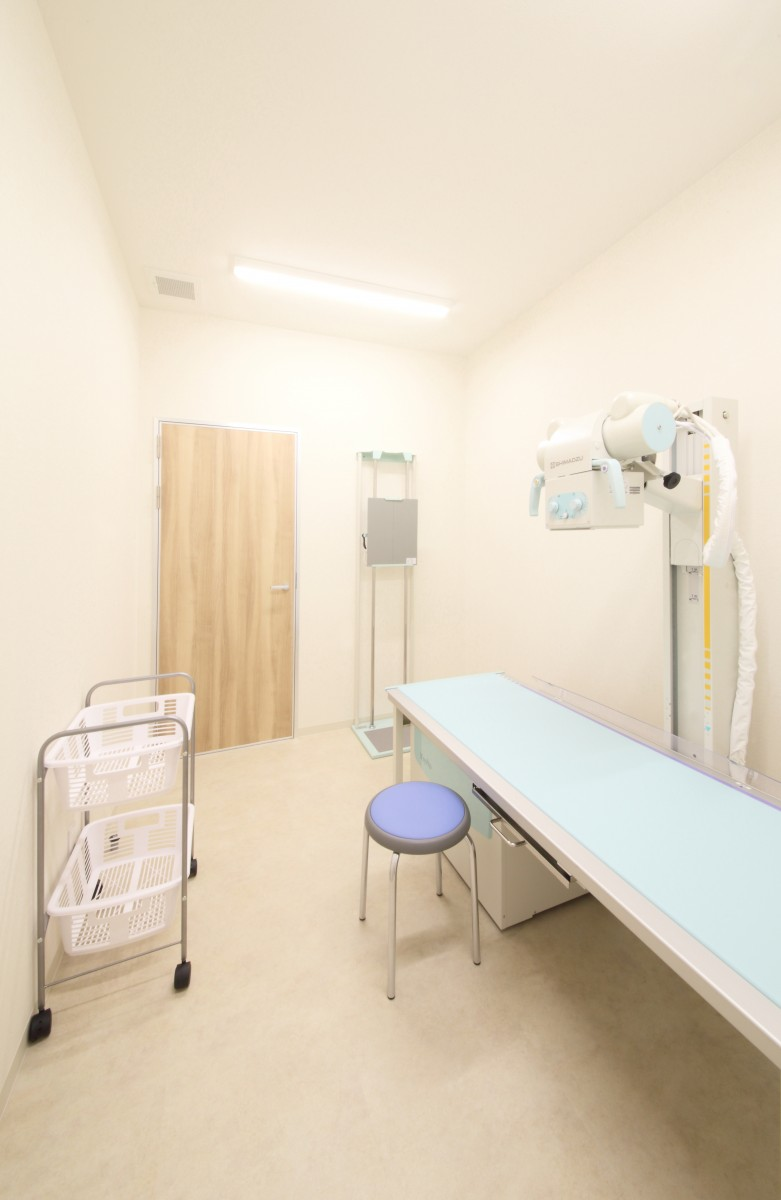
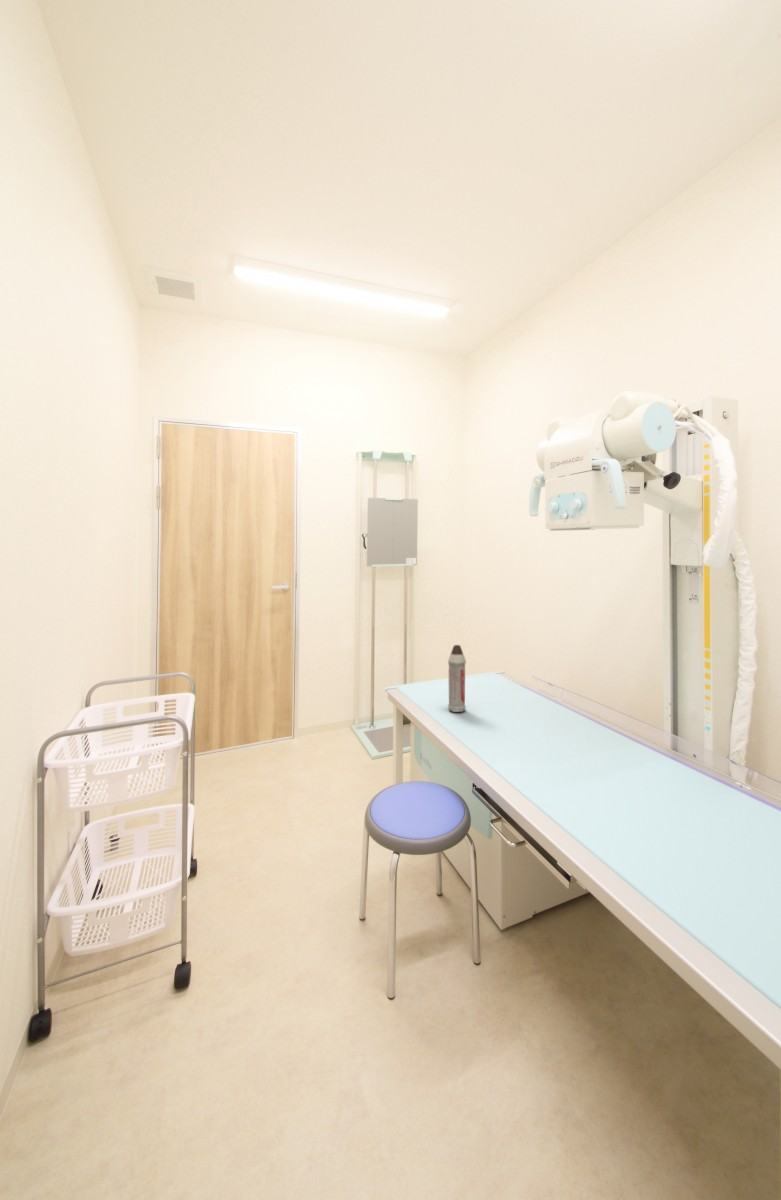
+ spray bottle [447,644,467,713]
